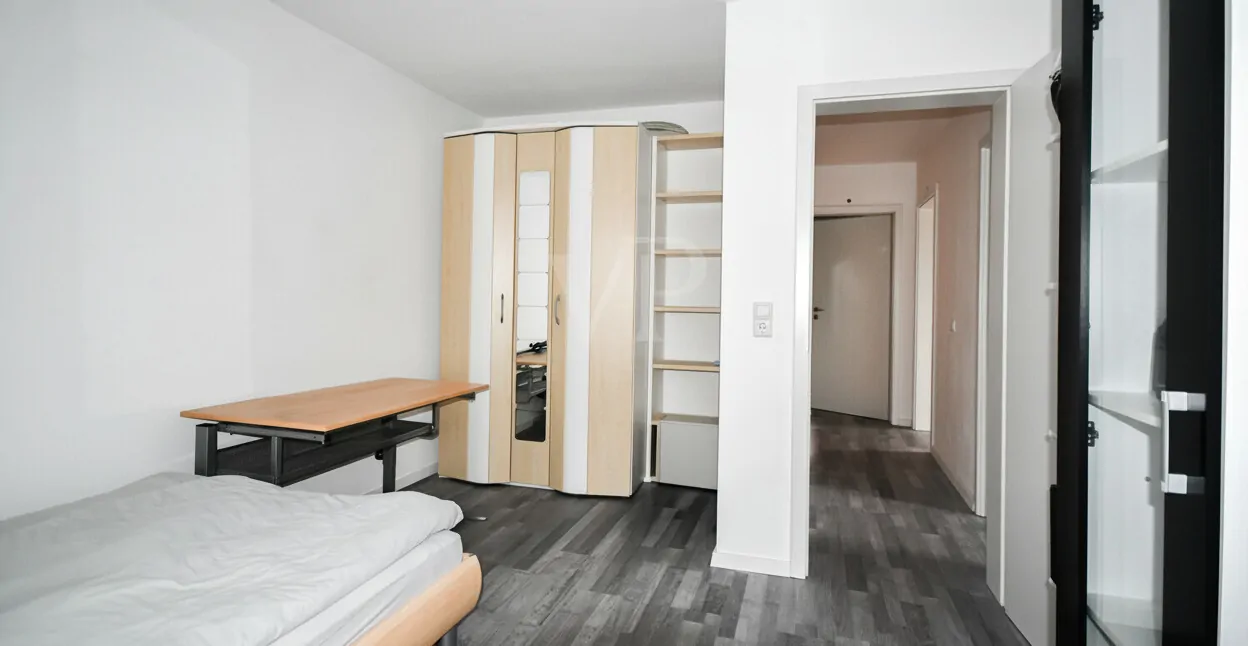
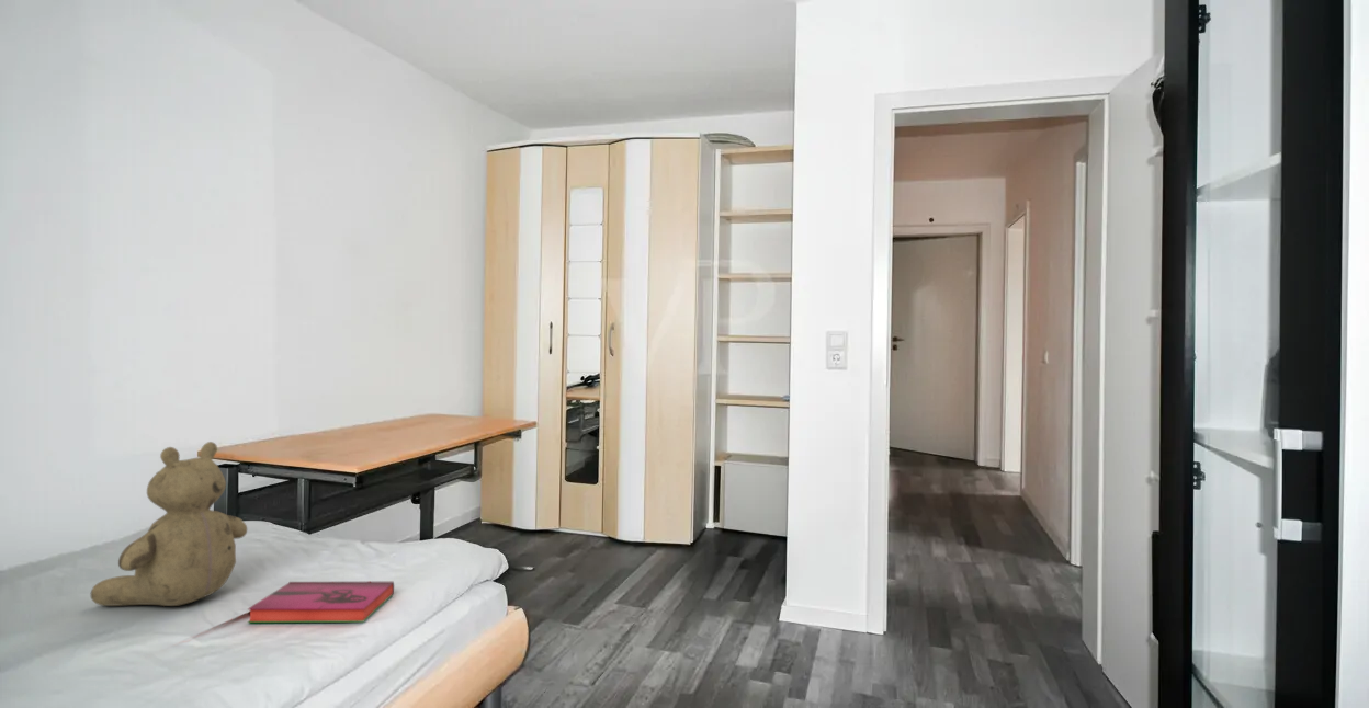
+ hardback book [247,581,395,624]
+ teddy bear [89,441,248,607]
